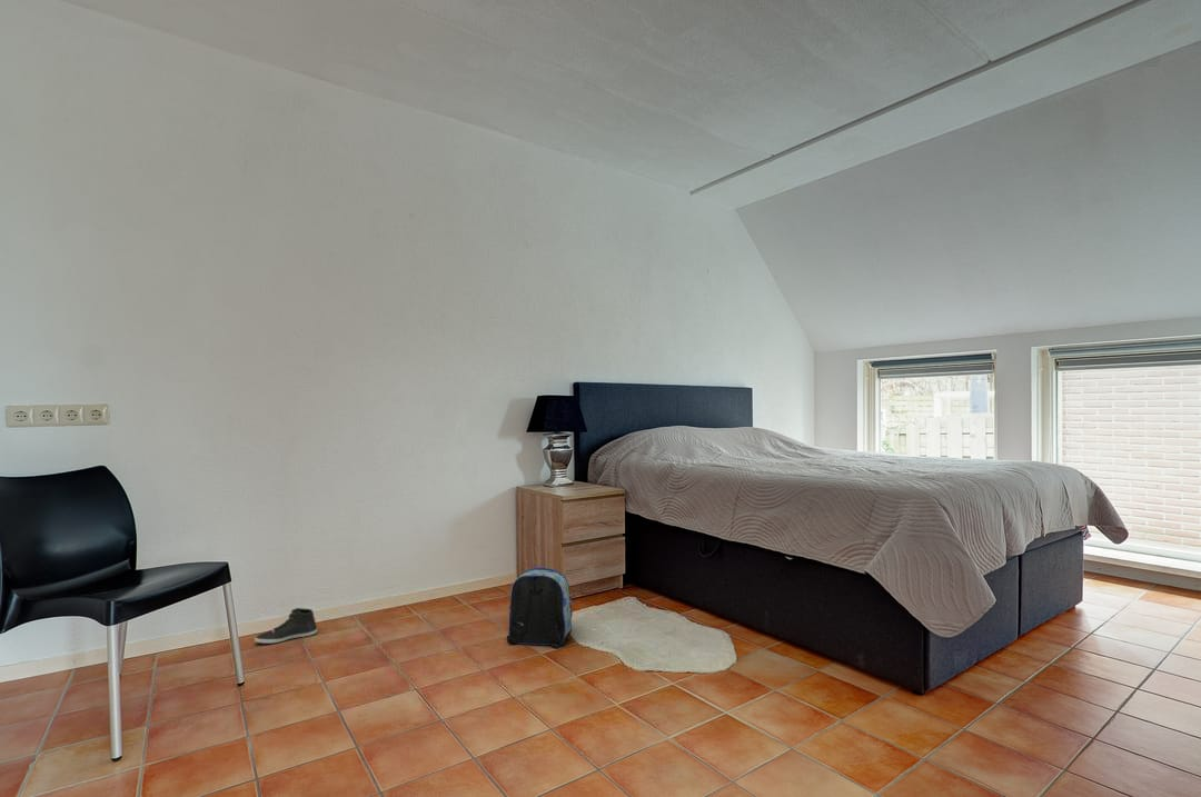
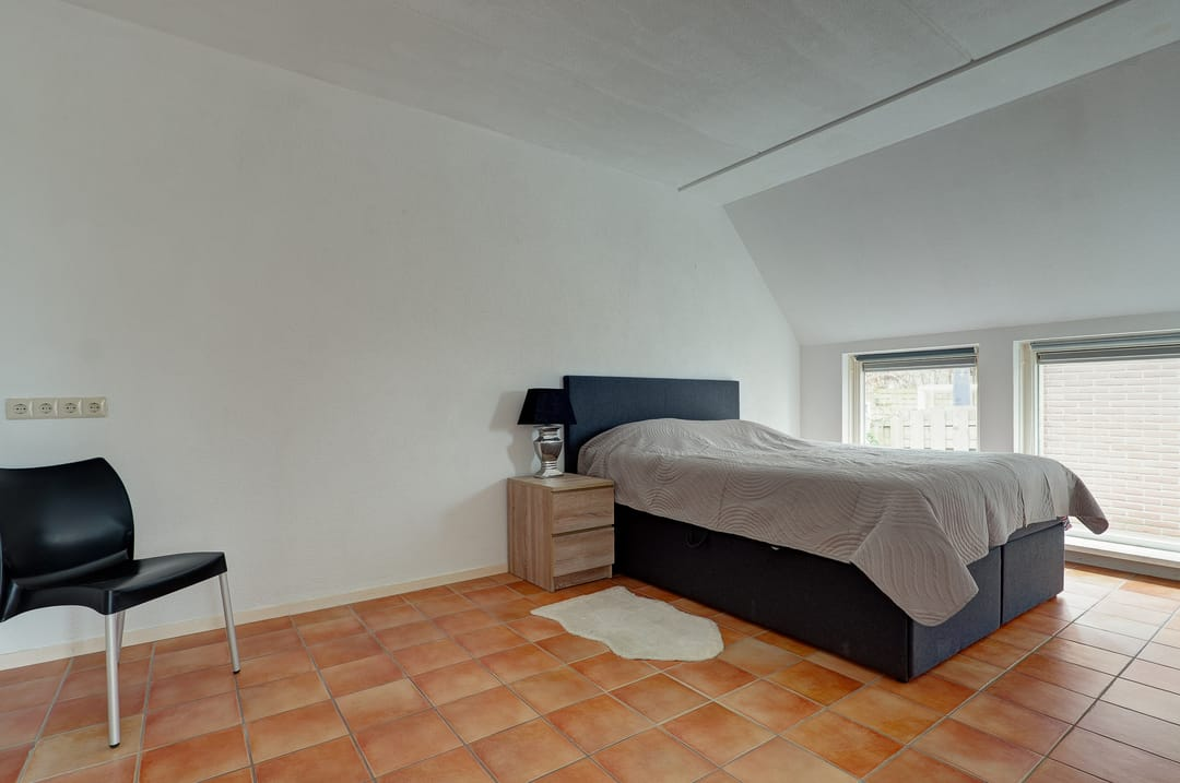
- sneaker [254,607,318,645]
- backpack [506,567,574,649]
